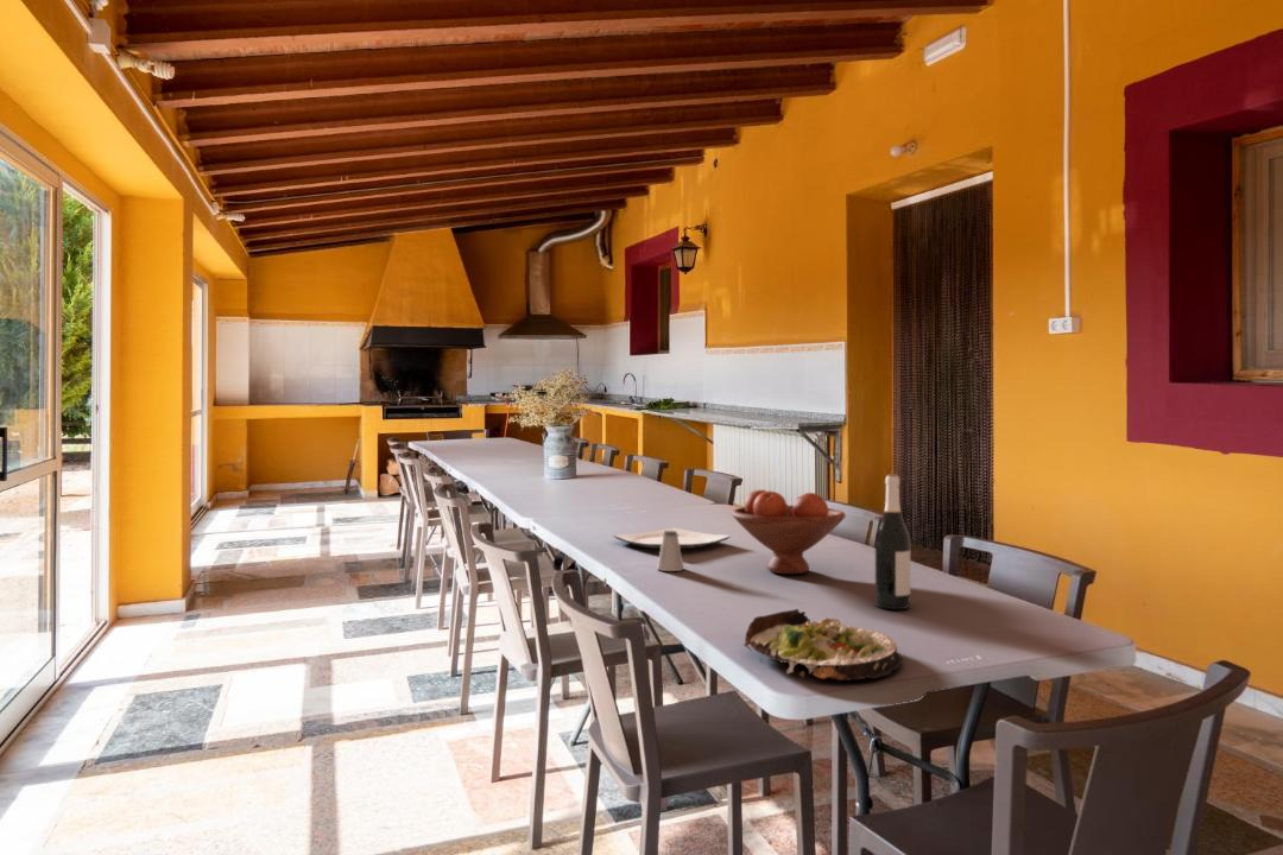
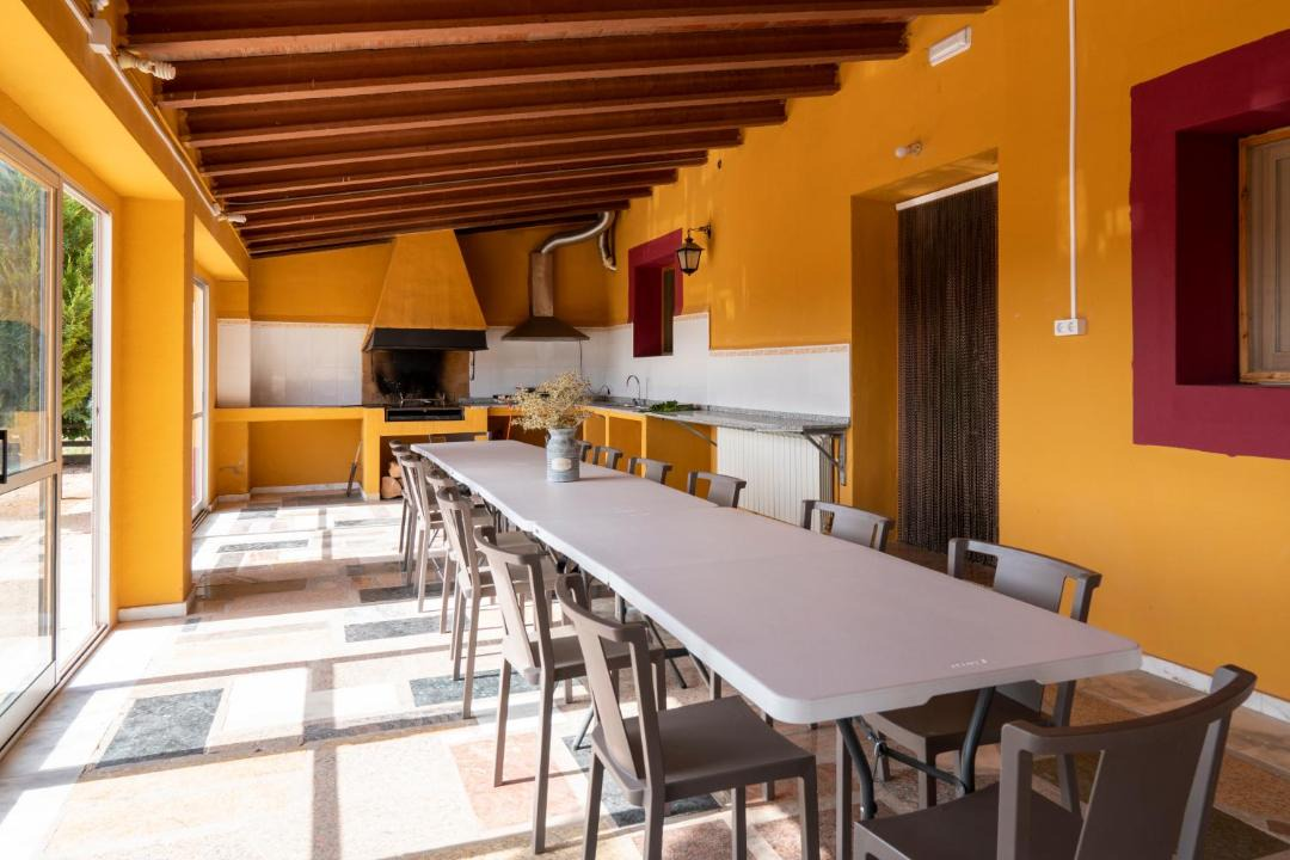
- fruit bowl [731,489,847,575]
- salad plate [742,608,903,682]
- wine bottle [874,473,911,610]
- plate [613,526,732,550]
- saltshaker [656,531,685,572]
